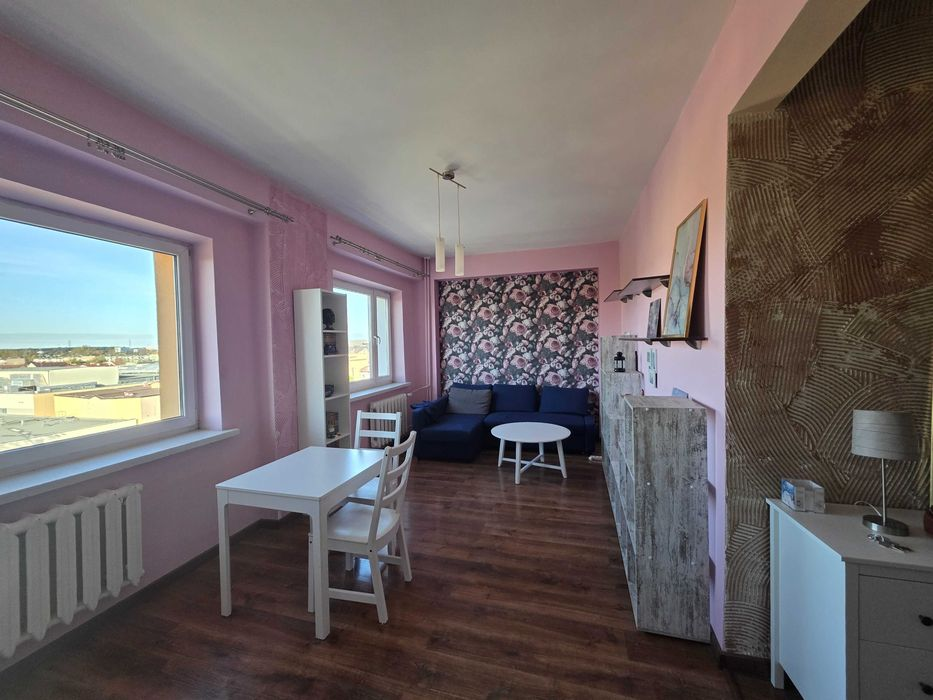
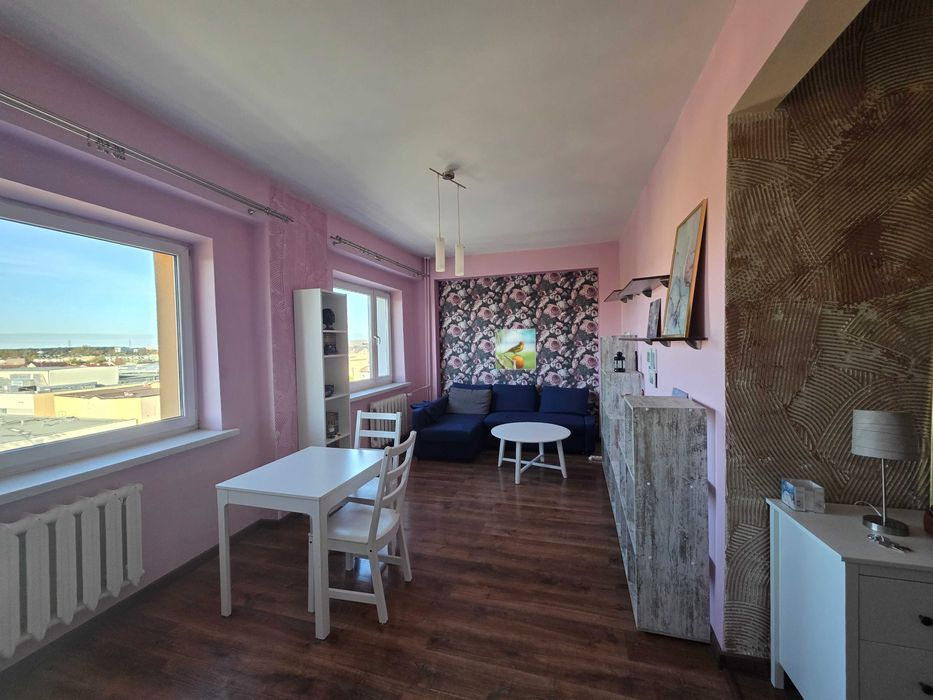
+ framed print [494,328,537,370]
